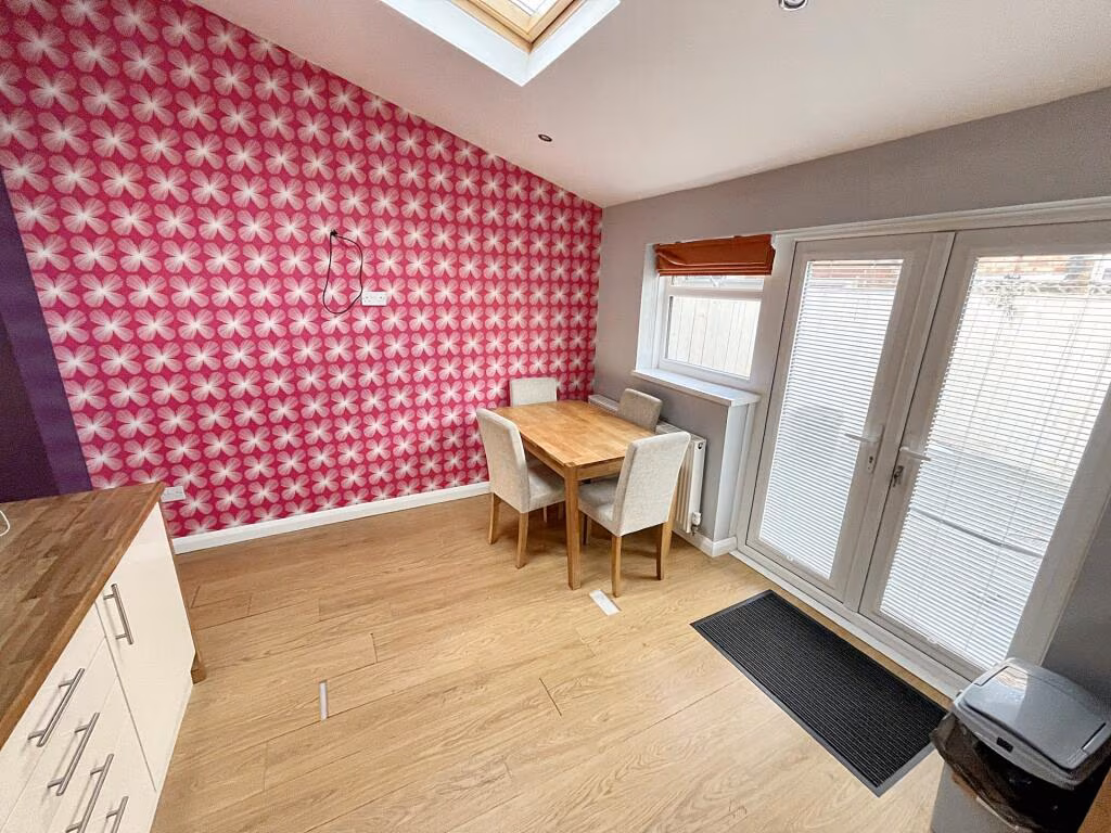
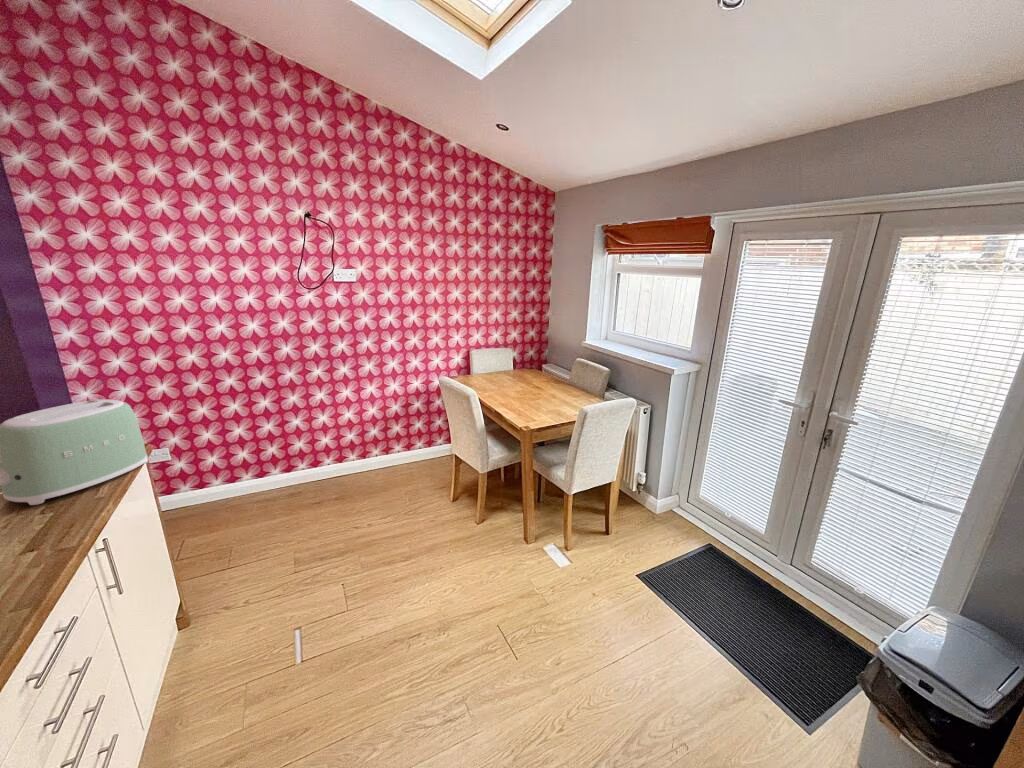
+ toaster [0,398,149,506]
